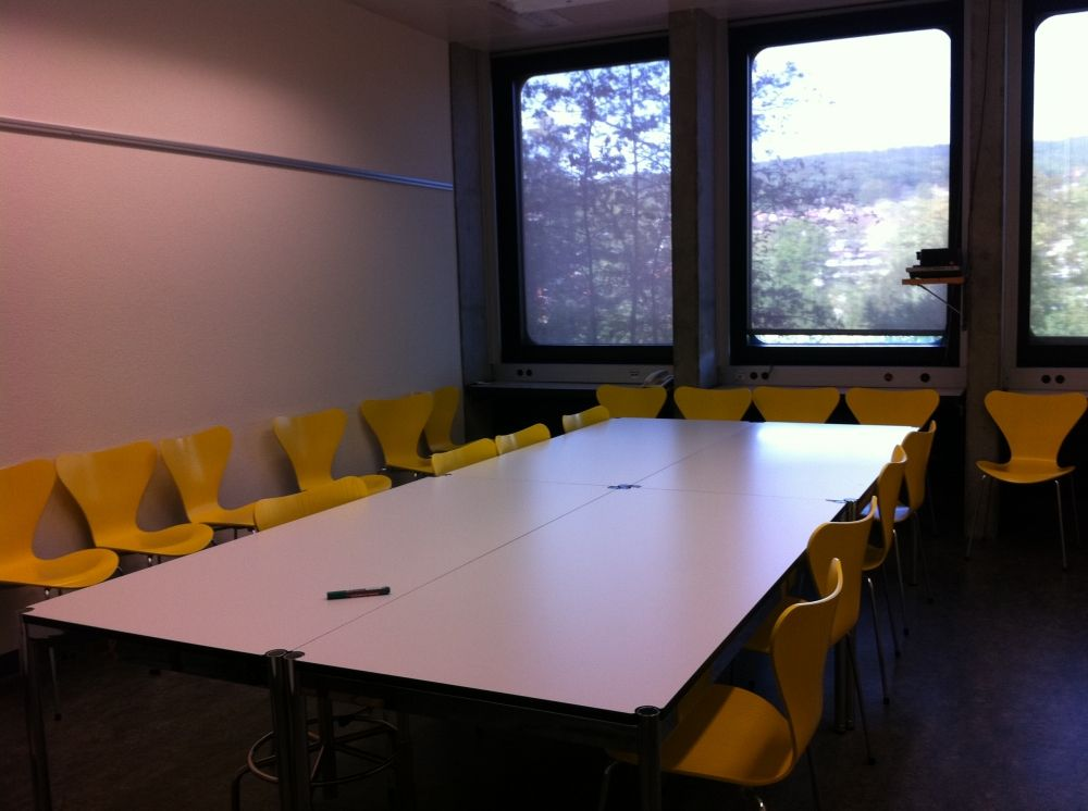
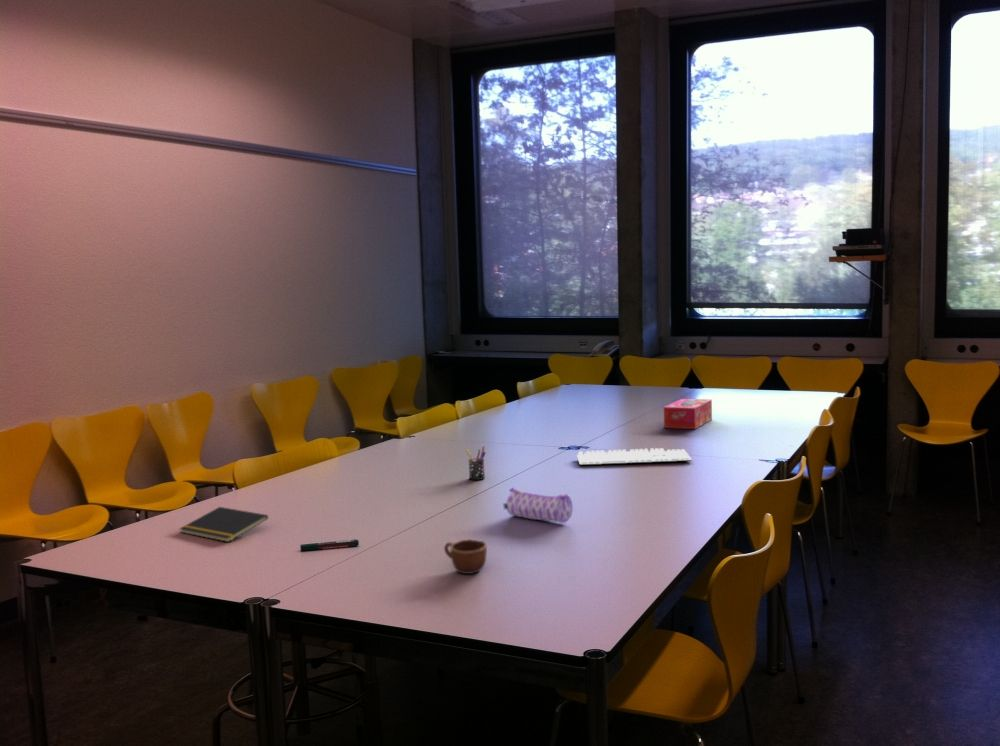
+ mug [443,538,488,575]
+ tissue box [663,398,713,430]
+ keyboard [576,447,693,466]
+ pen holder [465,445,487,481]
+ pencil case [502,486,574,524]
+ notepad [178,506,269,543]
